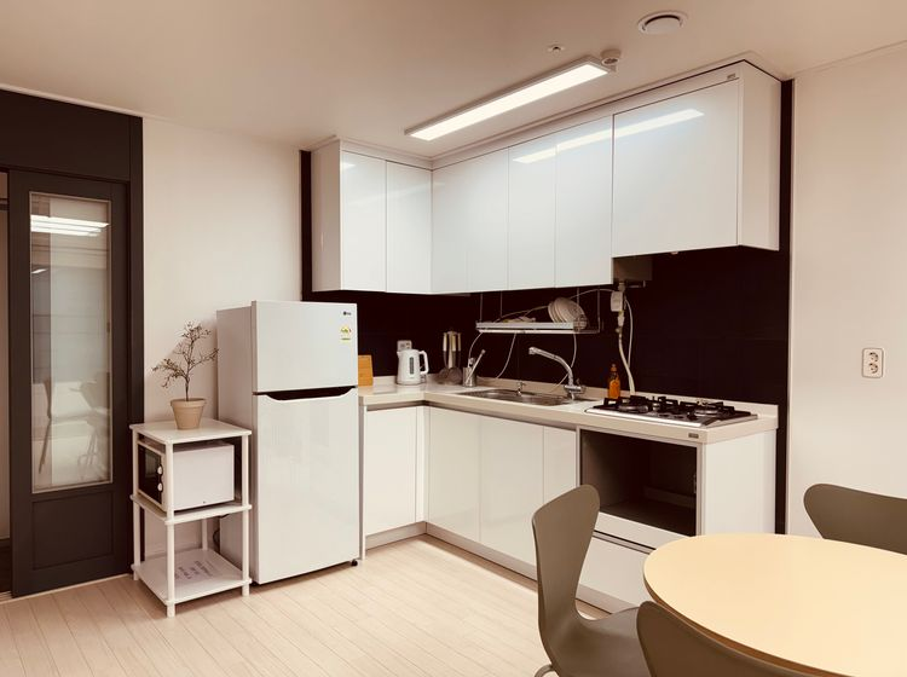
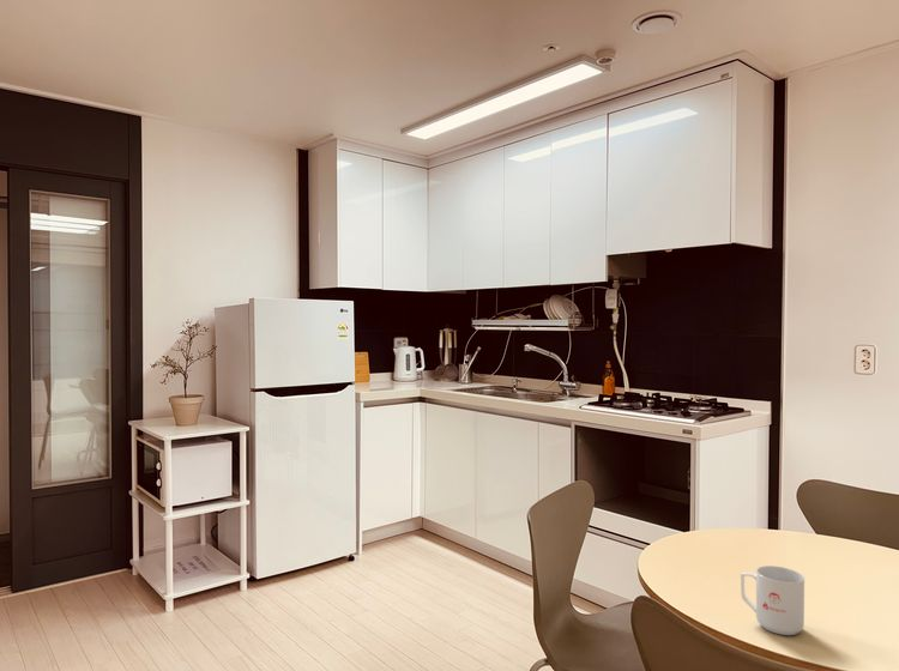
+ mug [740,564,806,636]
